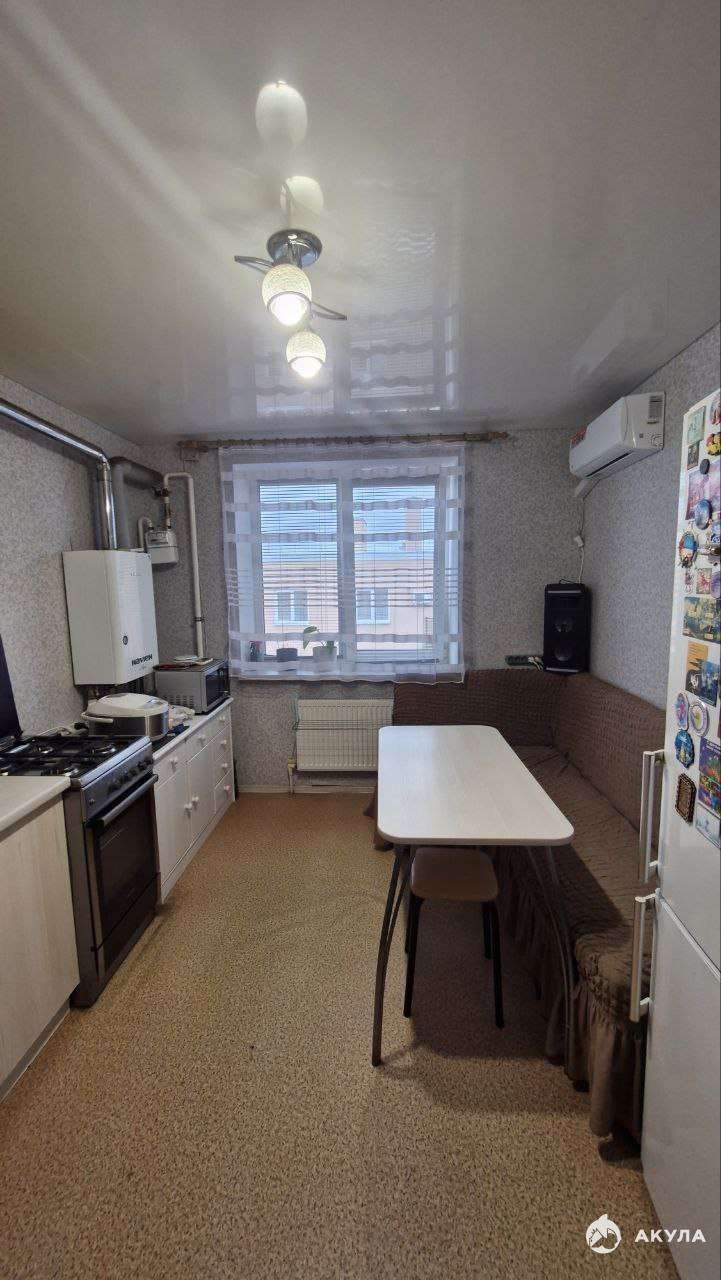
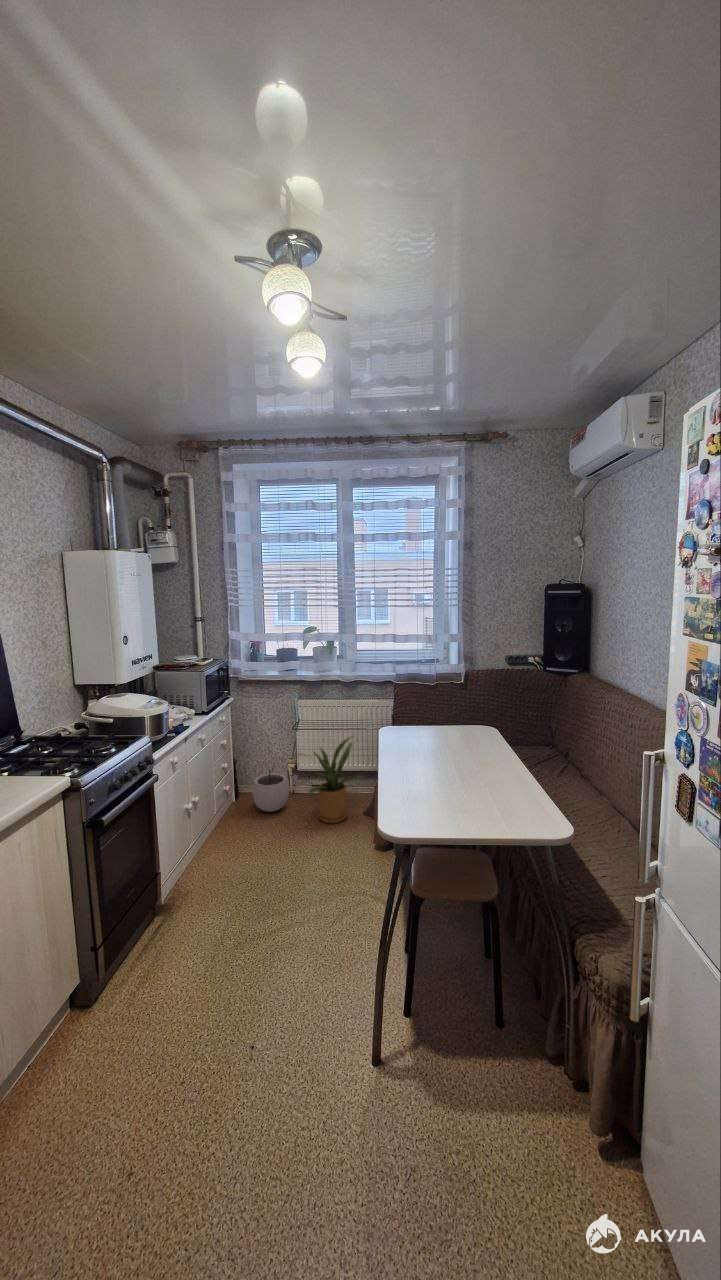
+ house plant [291,734,367,824]
+ plant pot [252,766,290,813]
